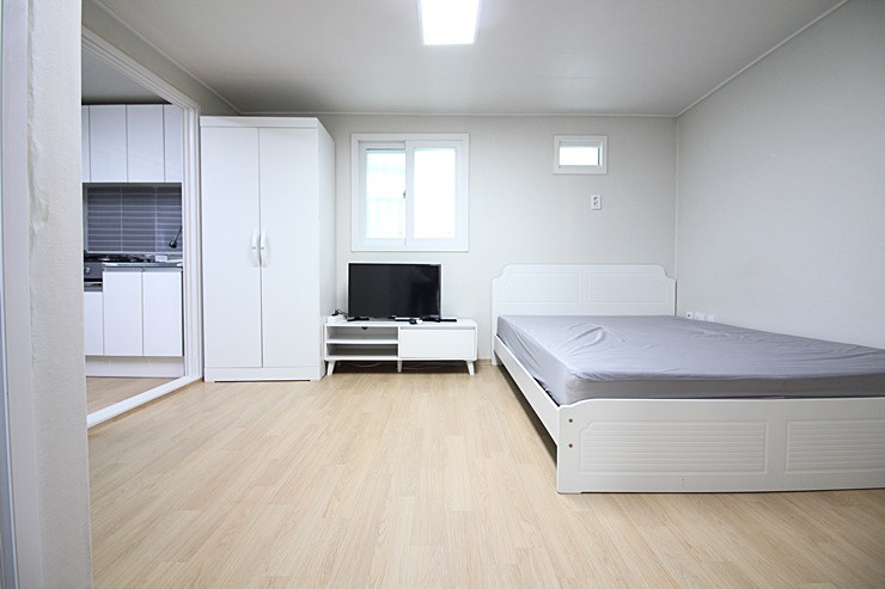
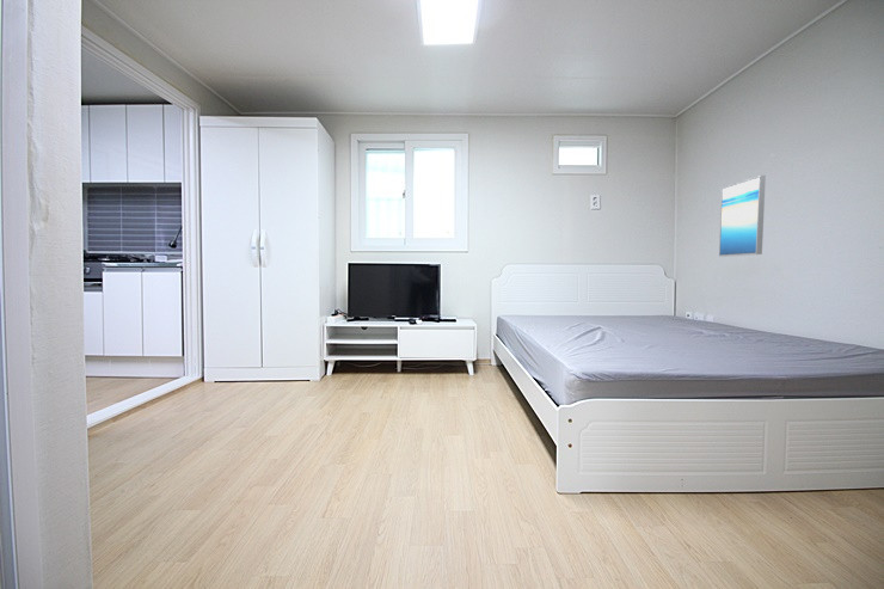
+ wall art [718,174,767,258]
